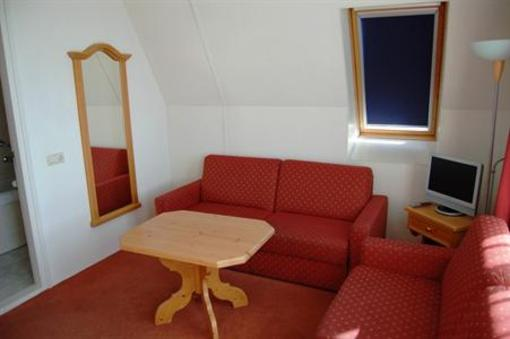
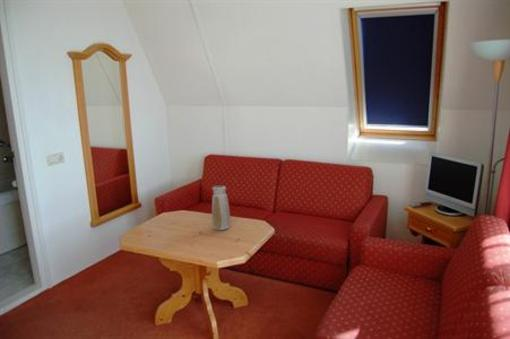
+ vase [211,185,231,231]
